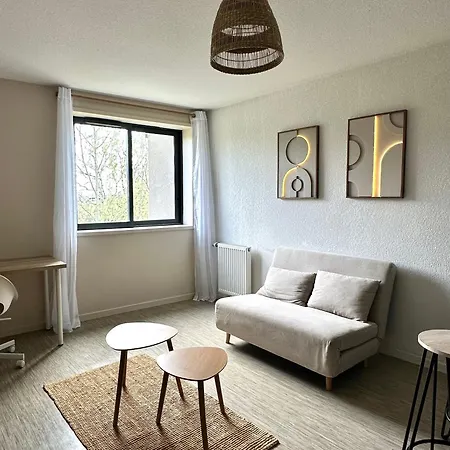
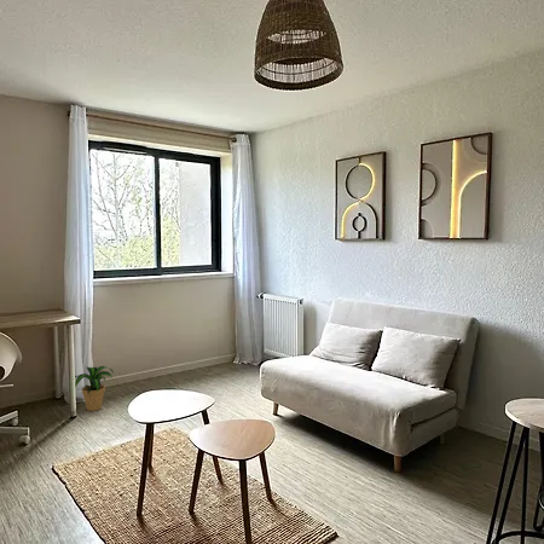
+ potted plant [74,365,115,412]
